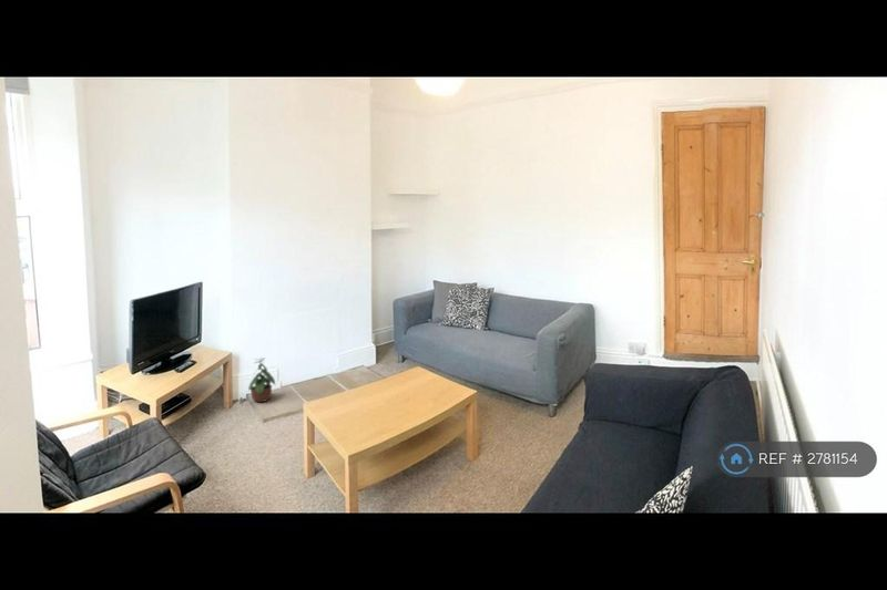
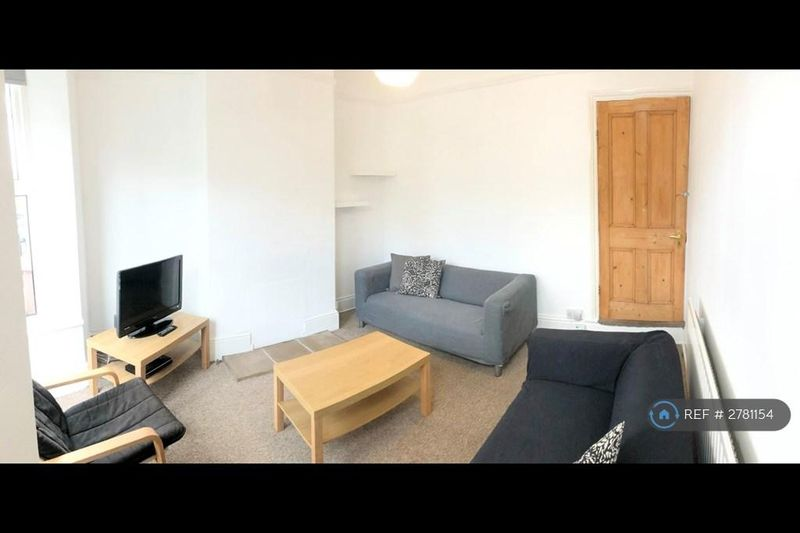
- potted plant [247,356,276,403]
